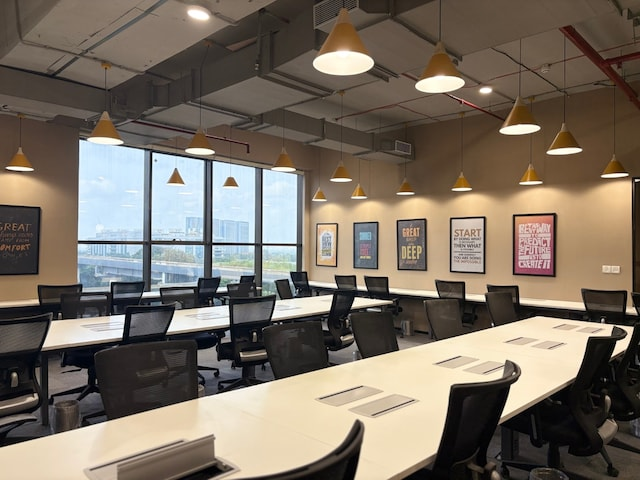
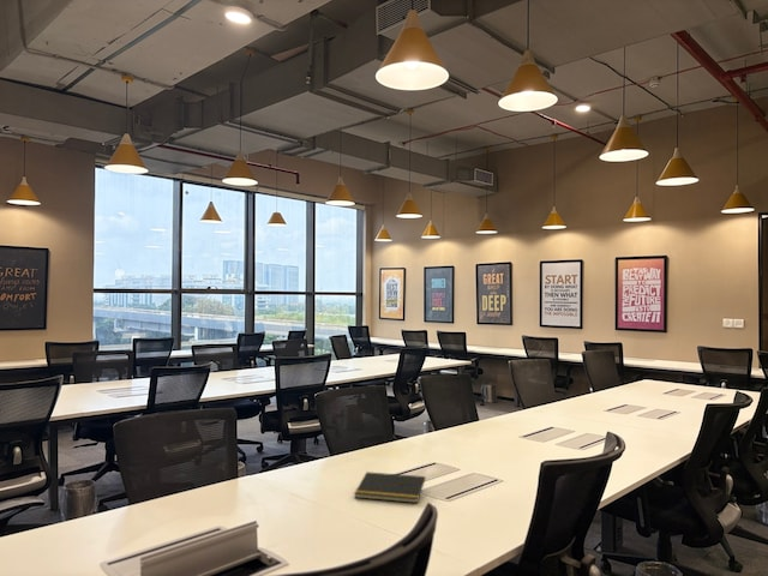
+ notepad [353,470,426,504]
